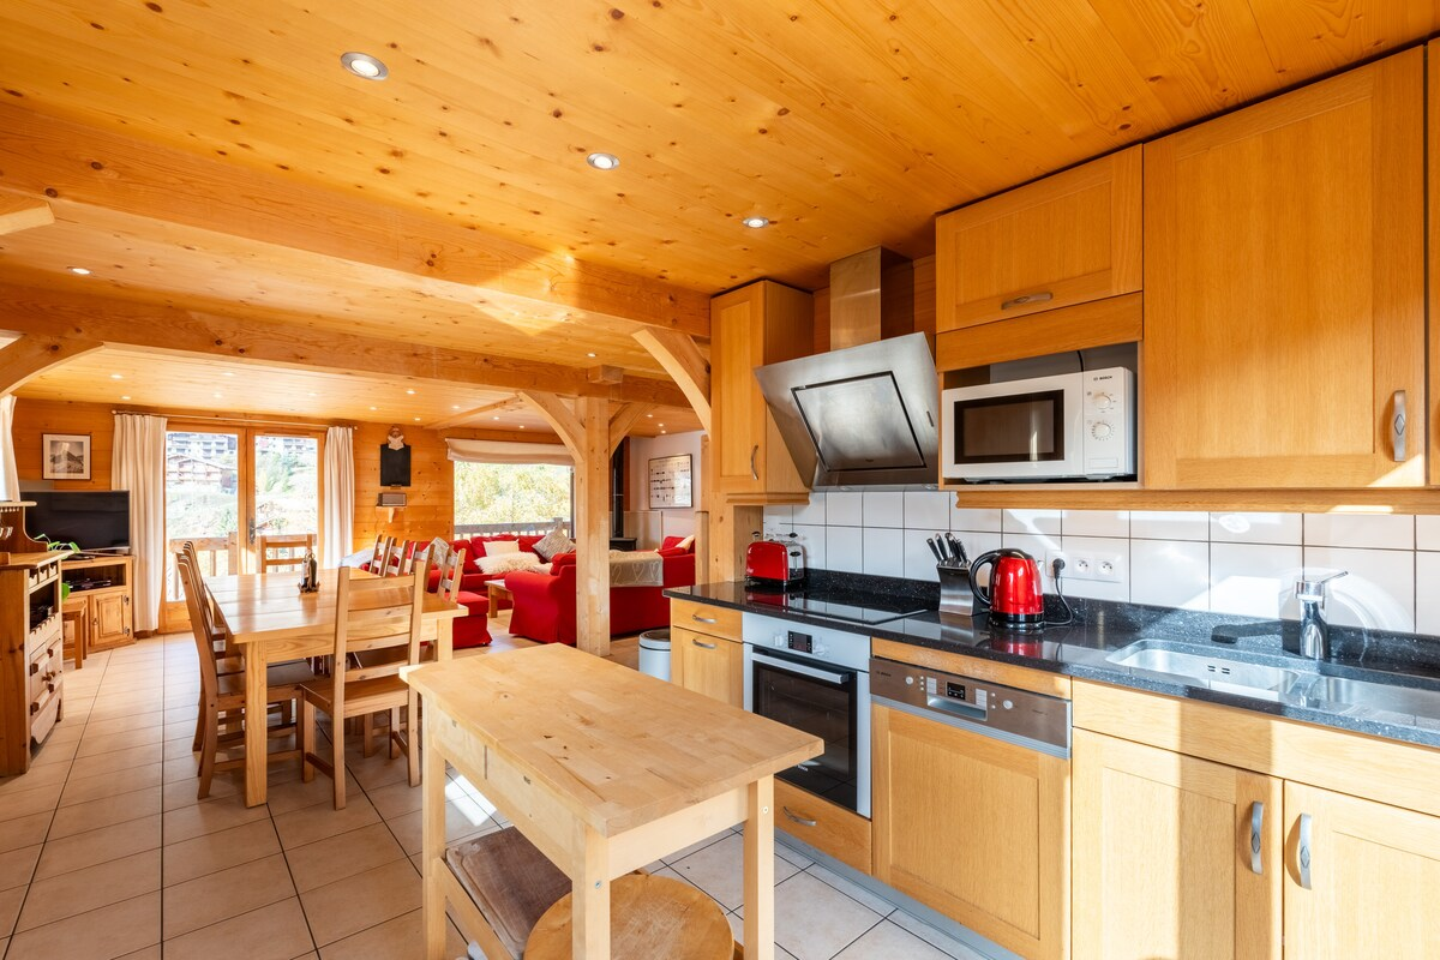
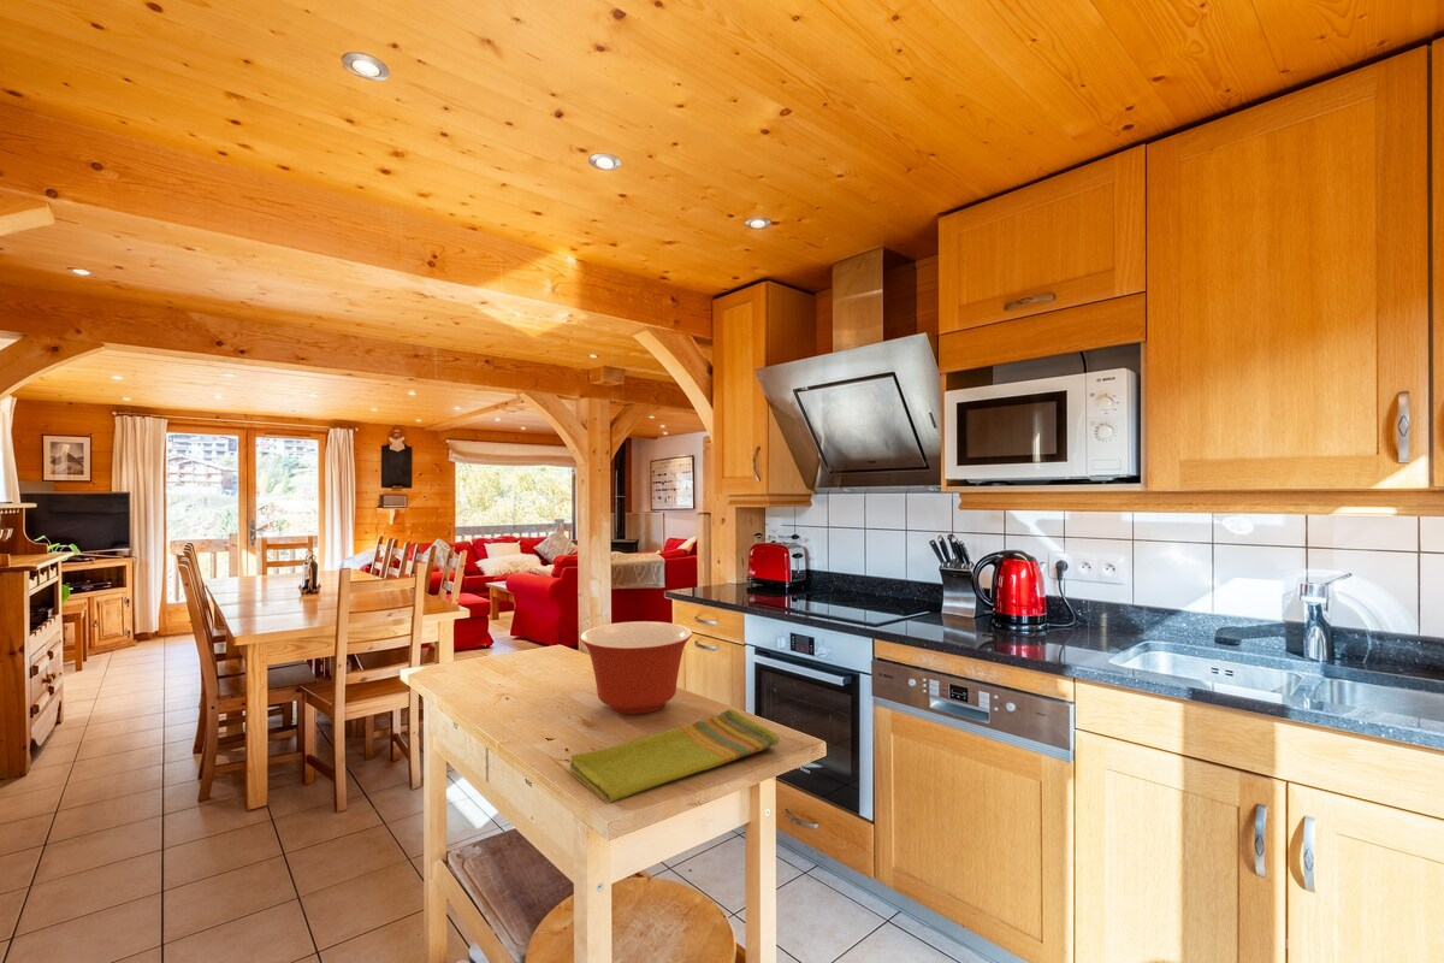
+ dish towel [569,708,780,804]
+ mixing bowl [579,620,693,715]
